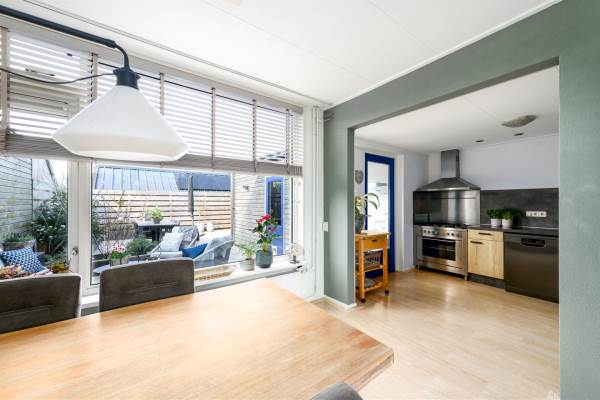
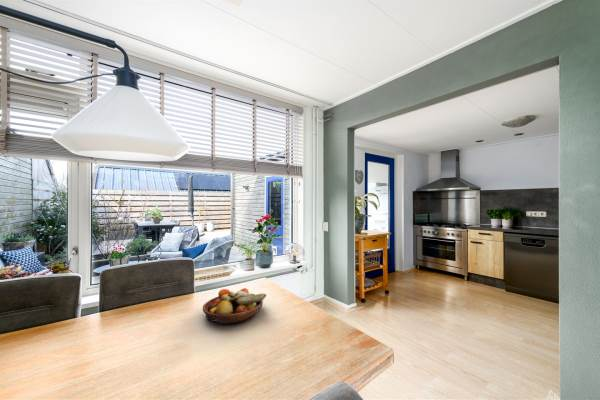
+ fruit bowl [202,287,267,325]
